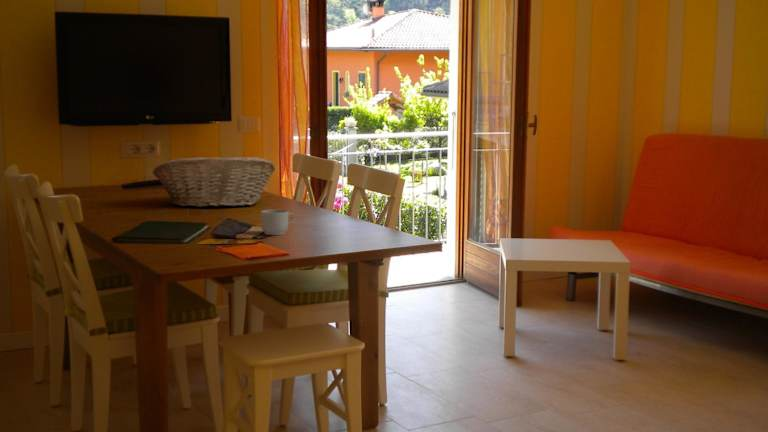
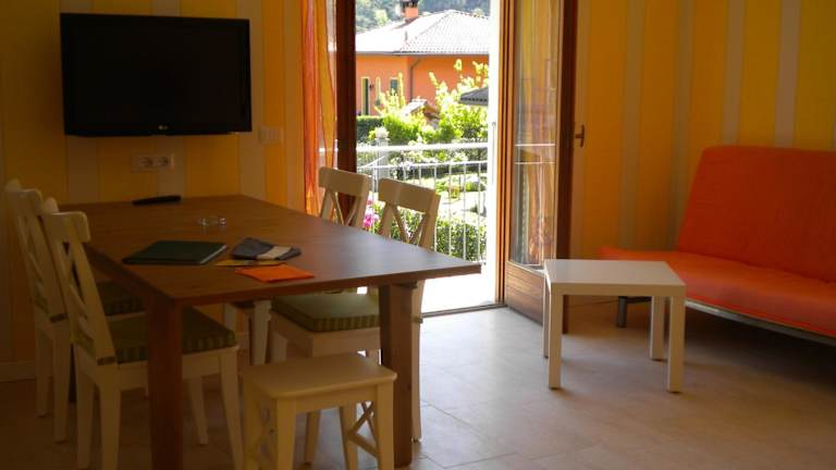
- fruit basket [152,156,276,208]
- mug [260,209,296,236]
